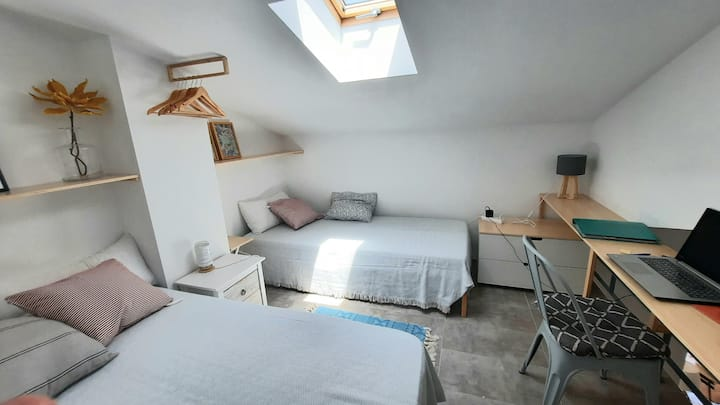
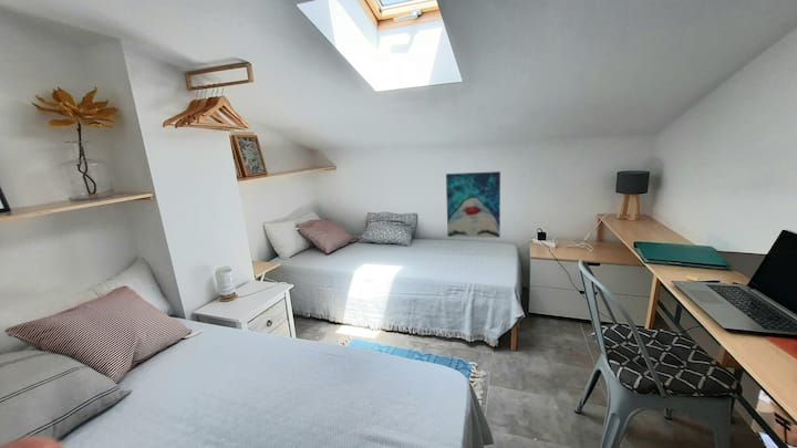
+ wall art [445,170,501,239]
